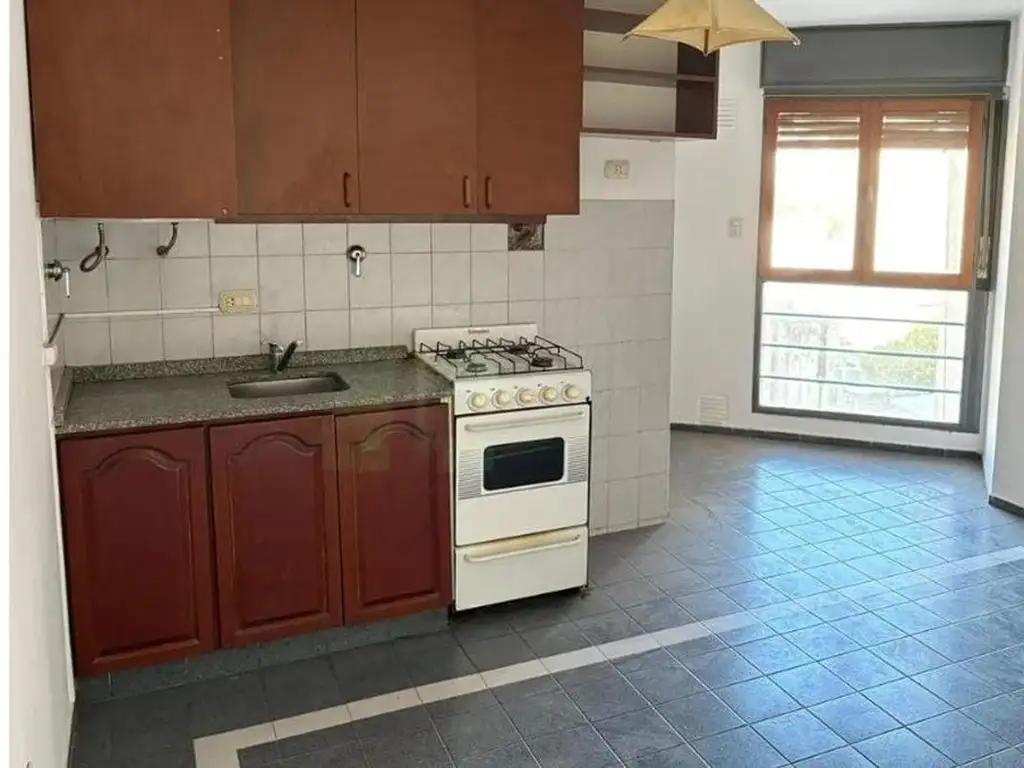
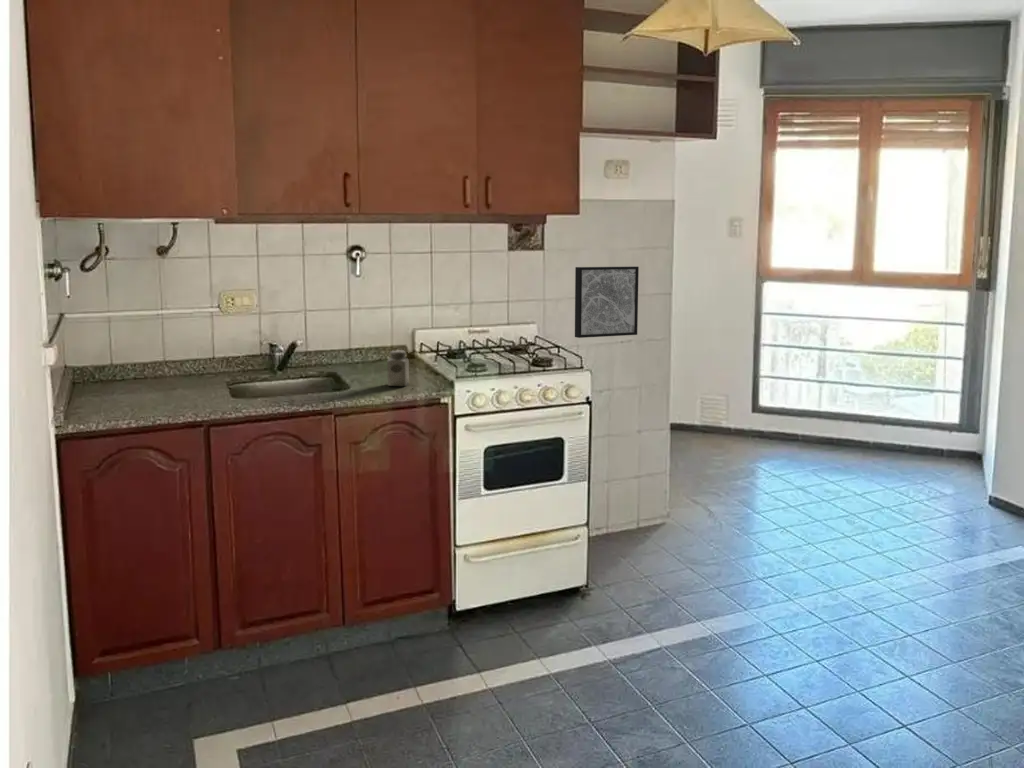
+ salt shaker [386,349,410,387]
+ wall art [574,265,640,339]
